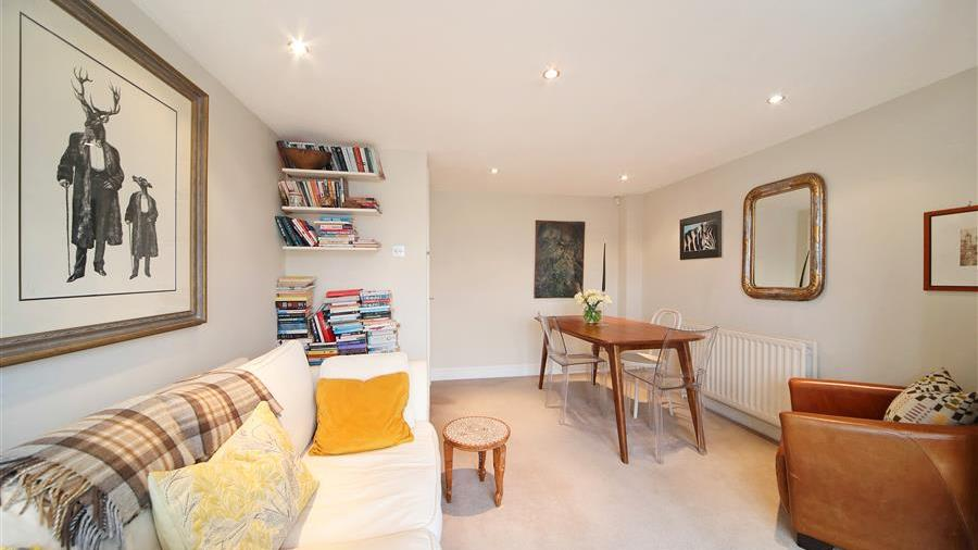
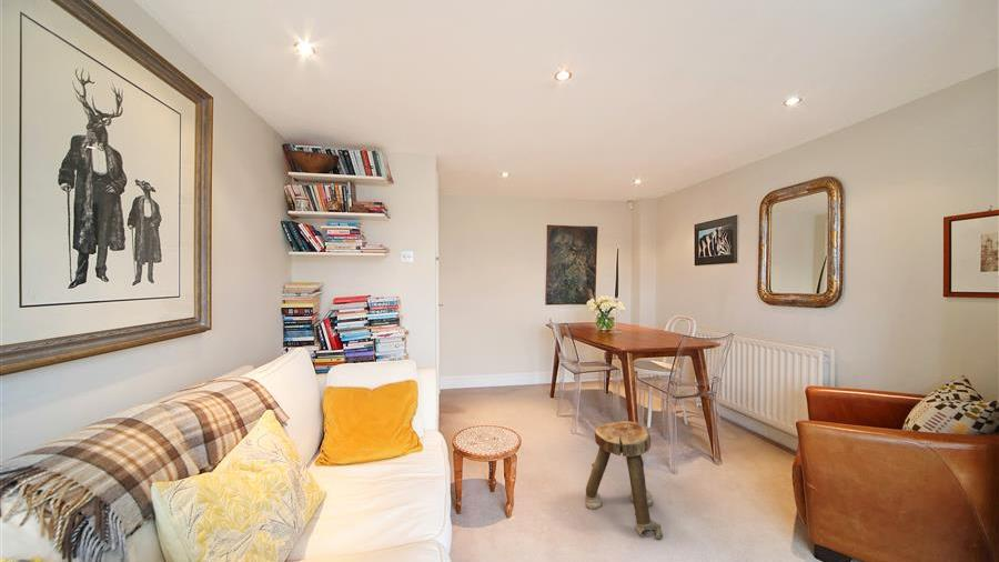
+ stool [585,420,664,541]
